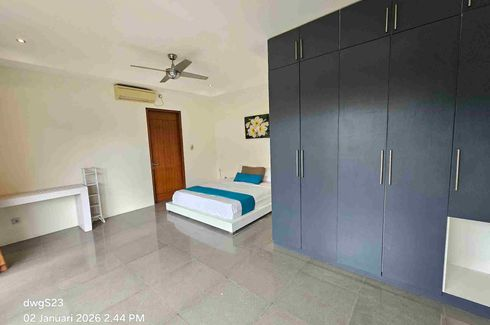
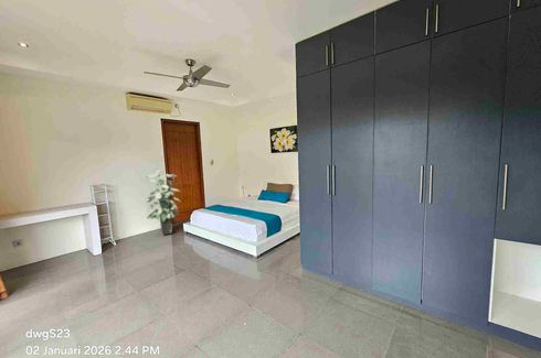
+ indoor plant [145,170,182,236]
